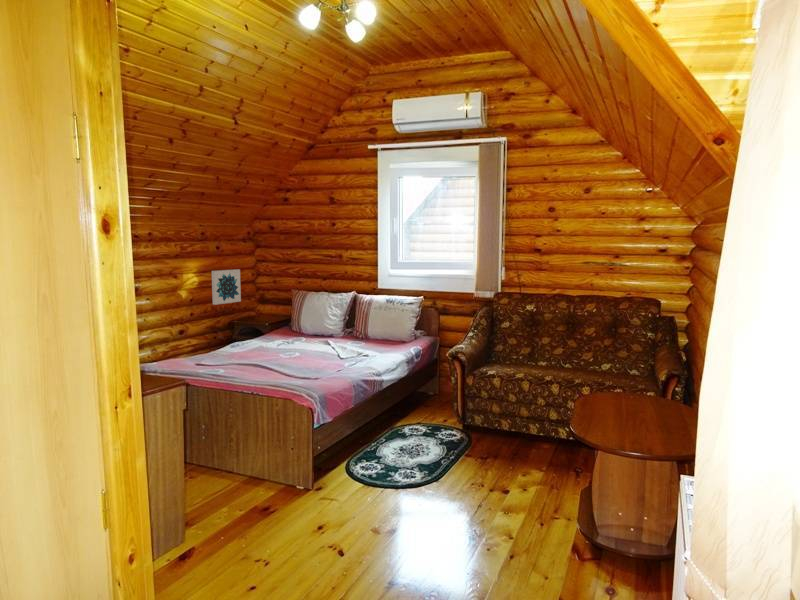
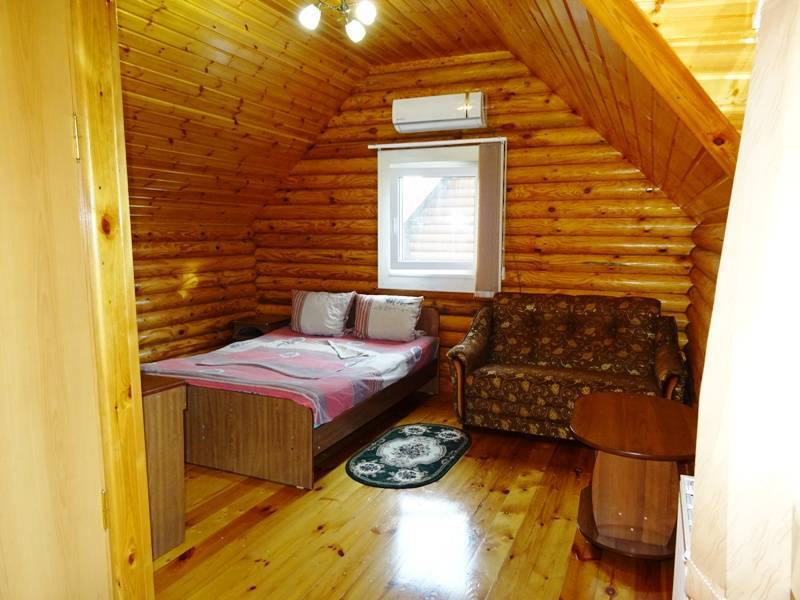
- wall art [211,268,242,306]
